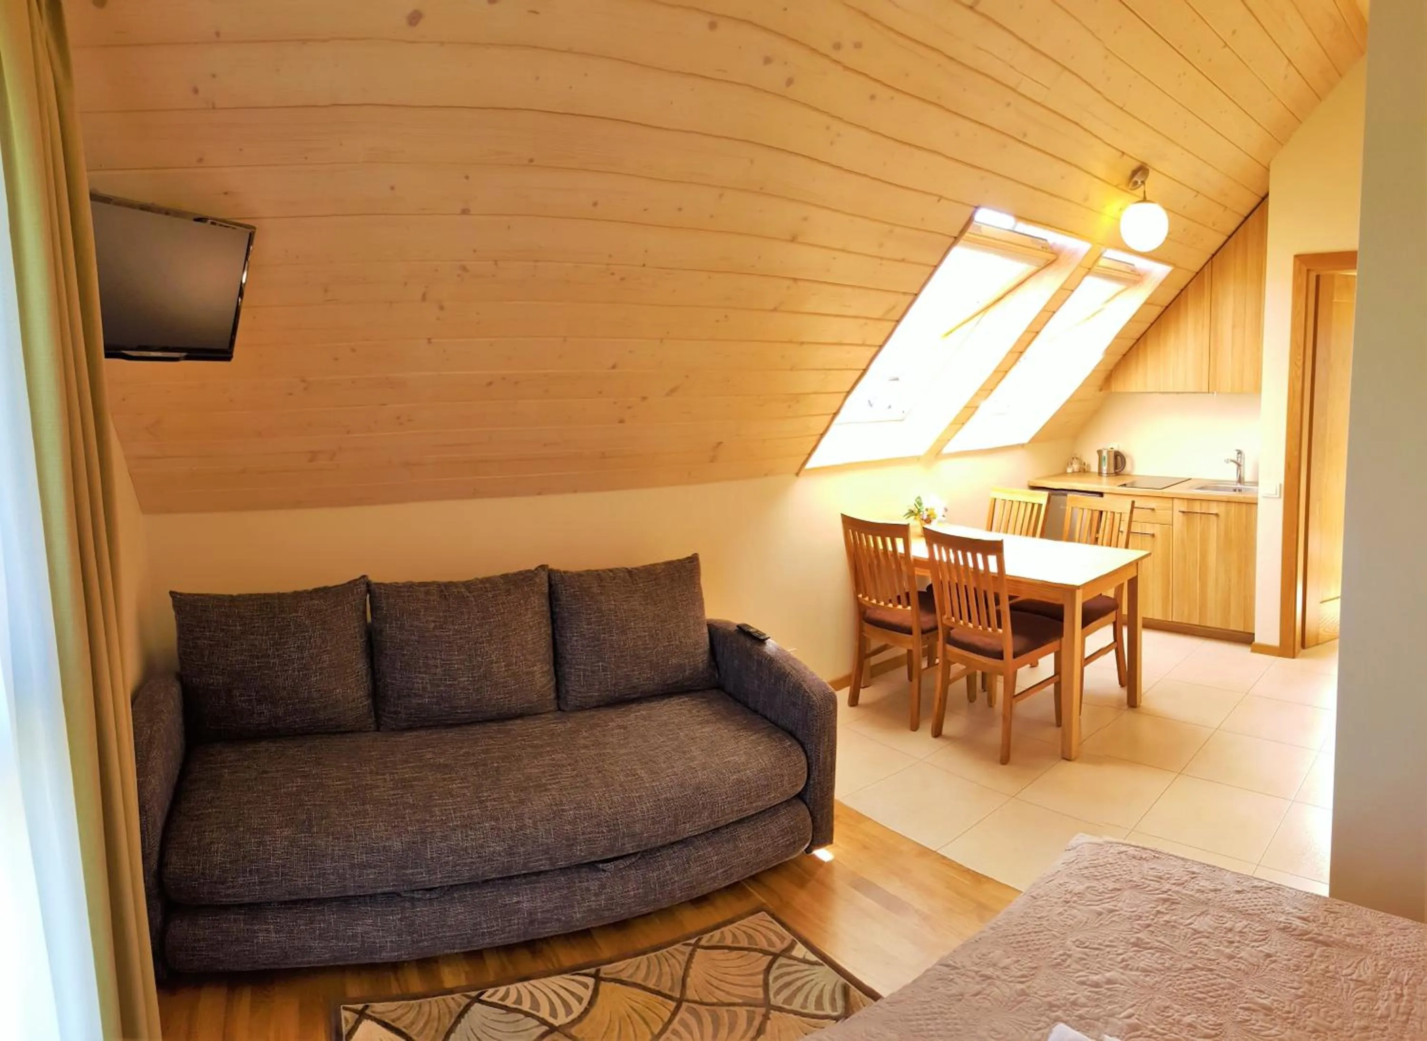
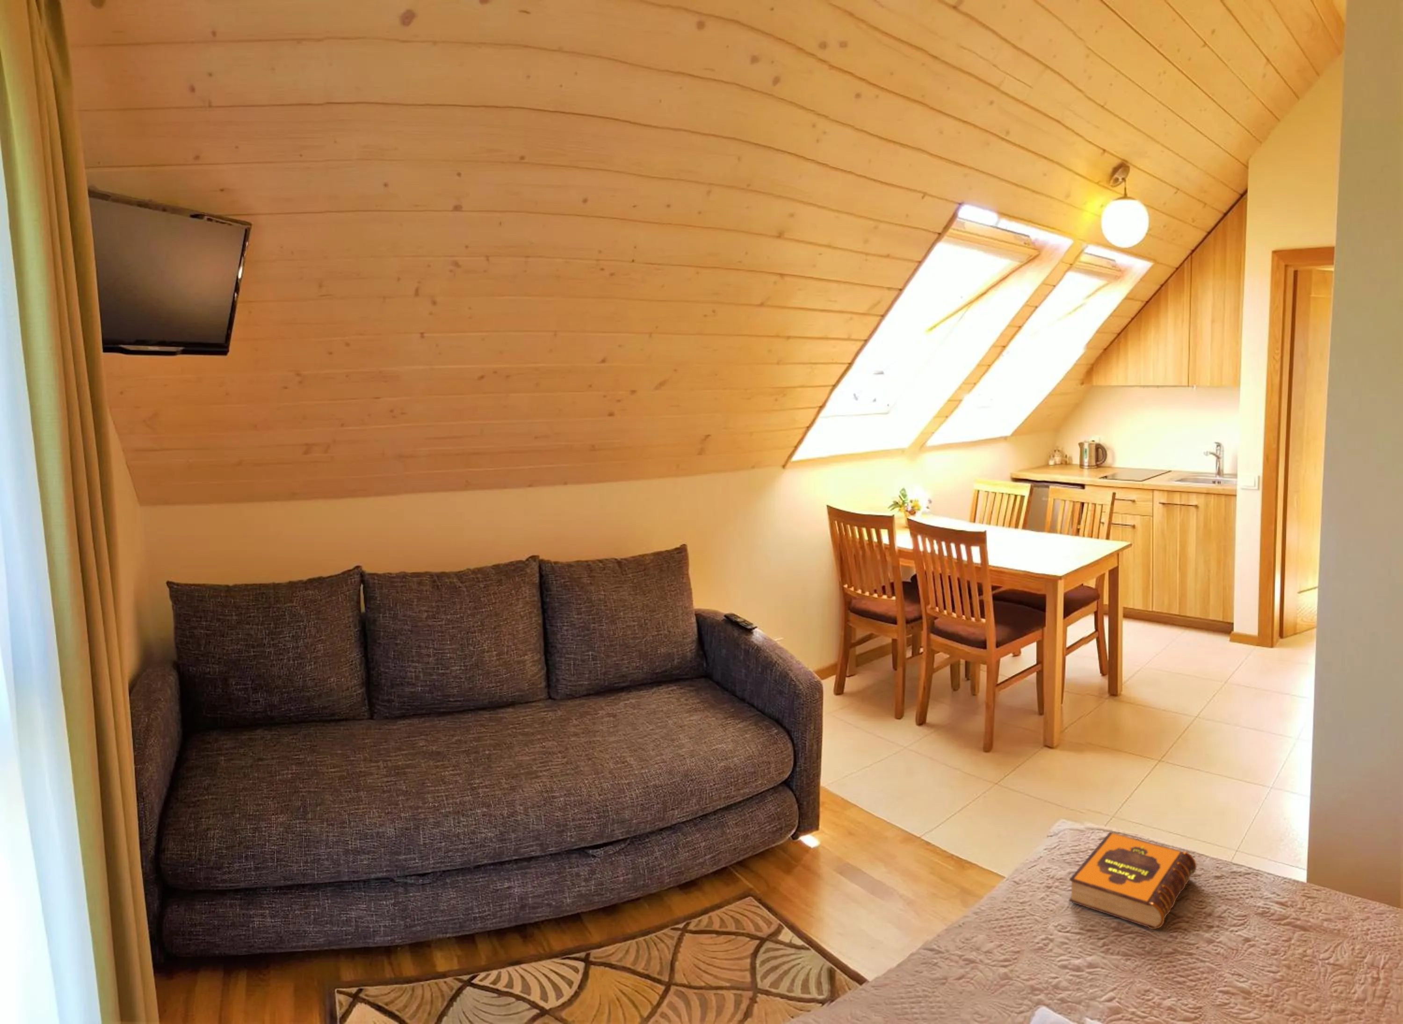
+ hardback book [1069,831,1197,929]
